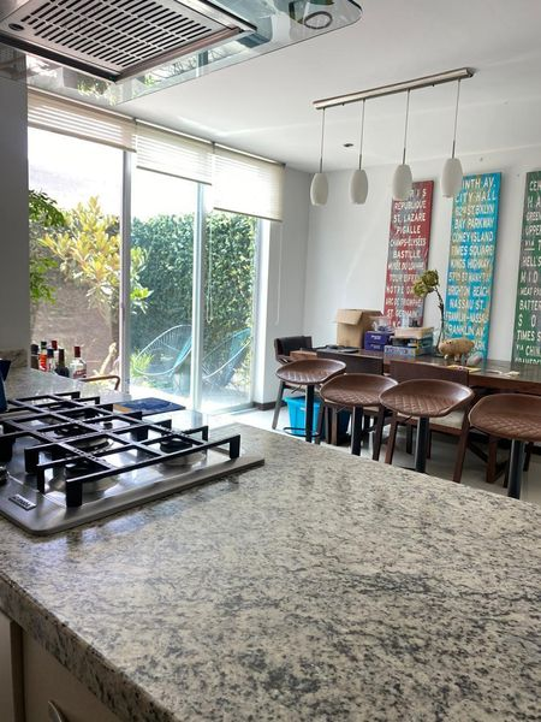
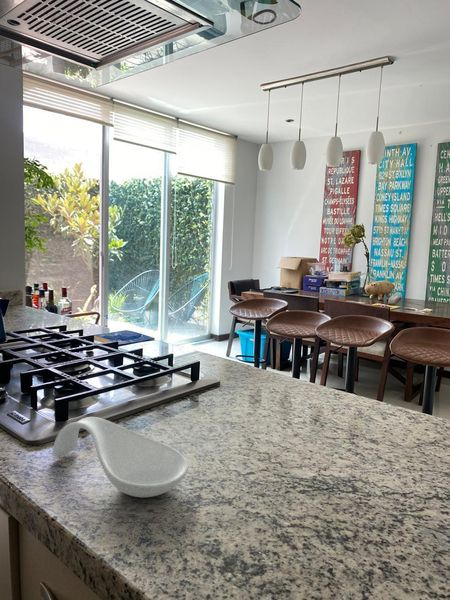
+ spoon rest [52,416,189,498]
